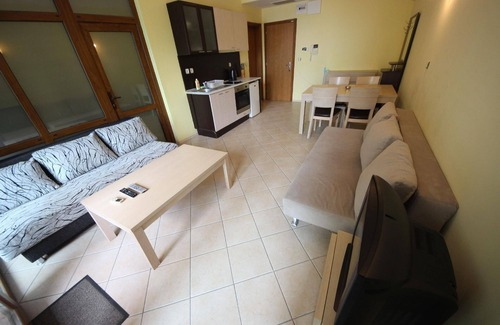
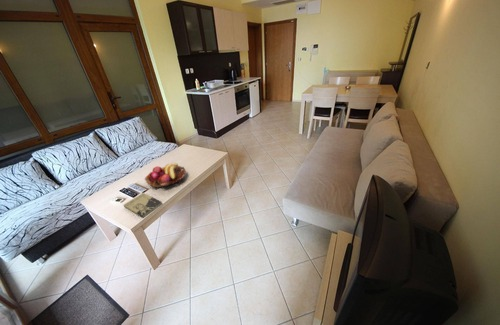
+ book [123,192,163,219]
+ fruit basket [144,162,187,188]
